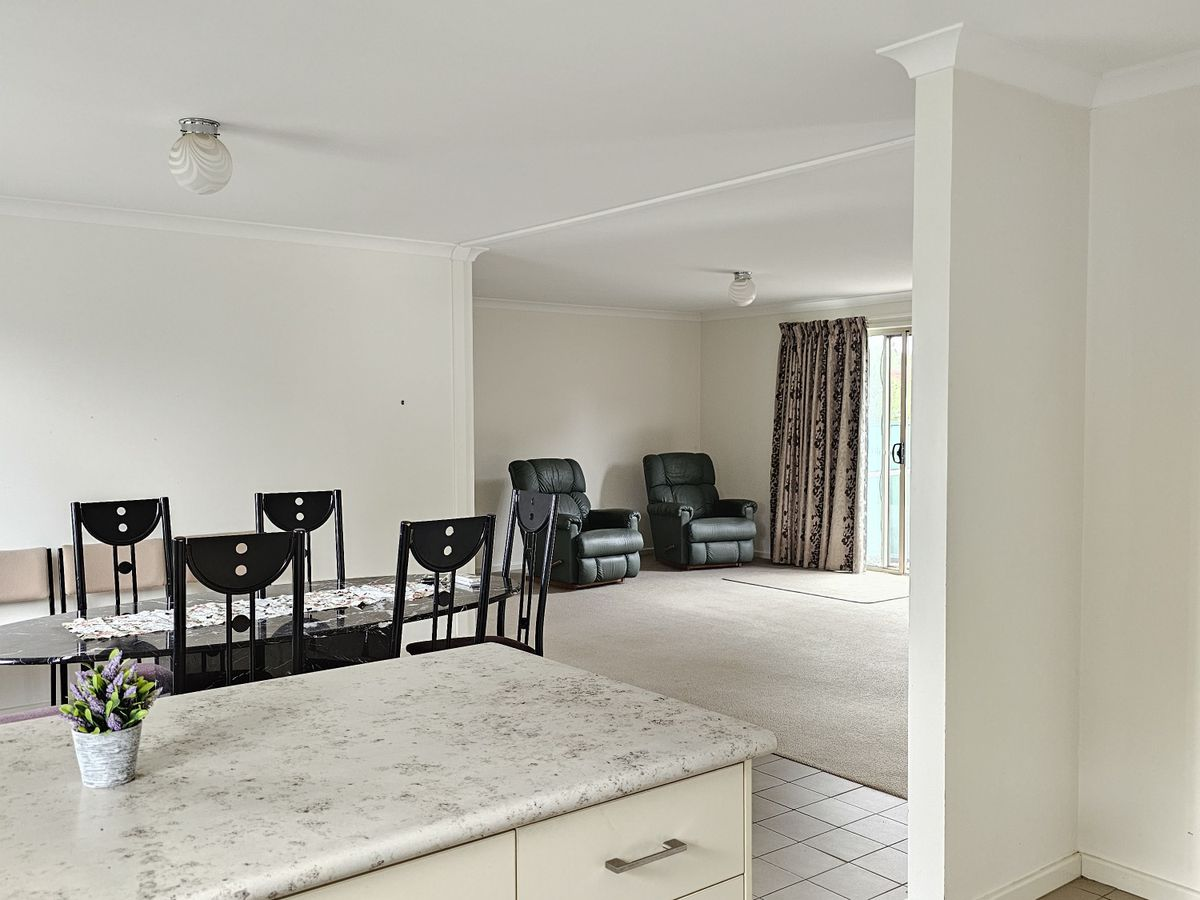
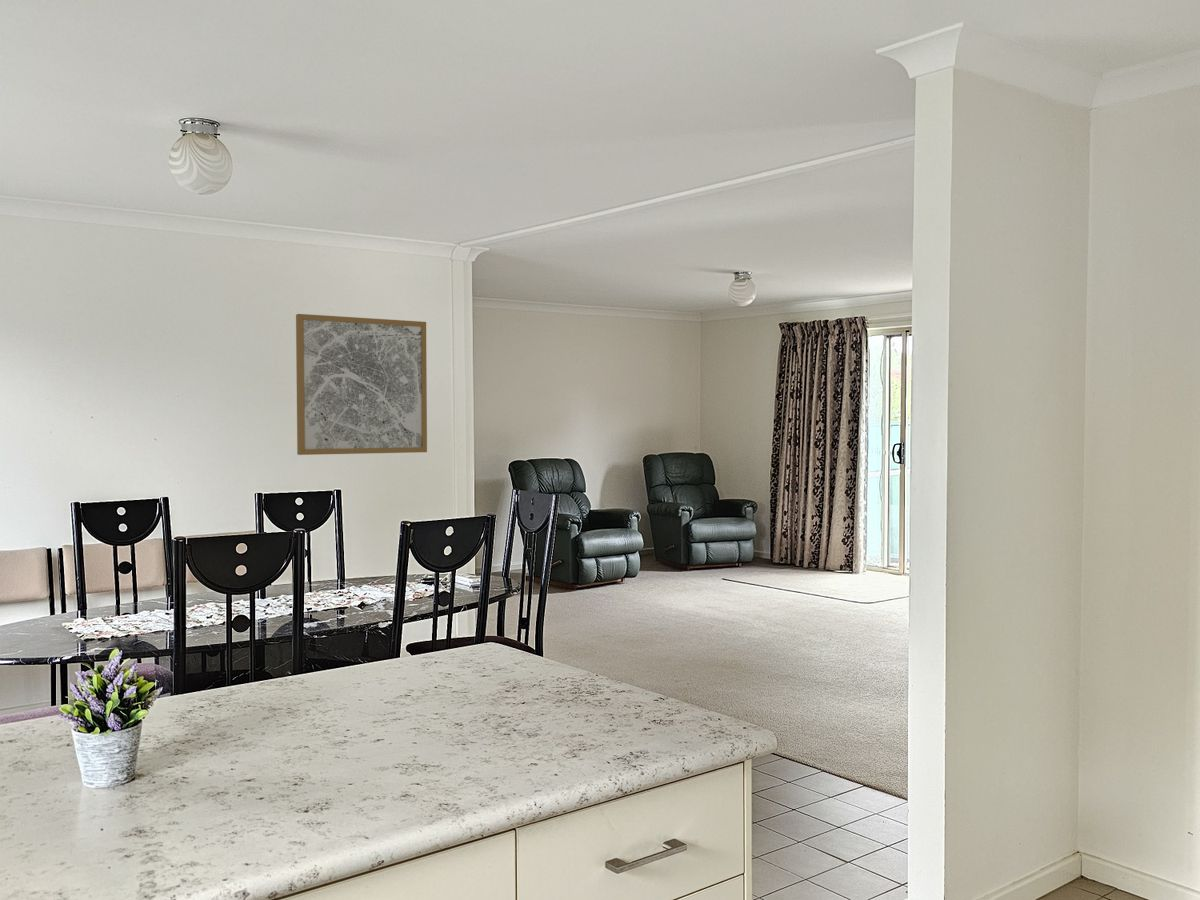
+ wall art [295,313,428,456]
